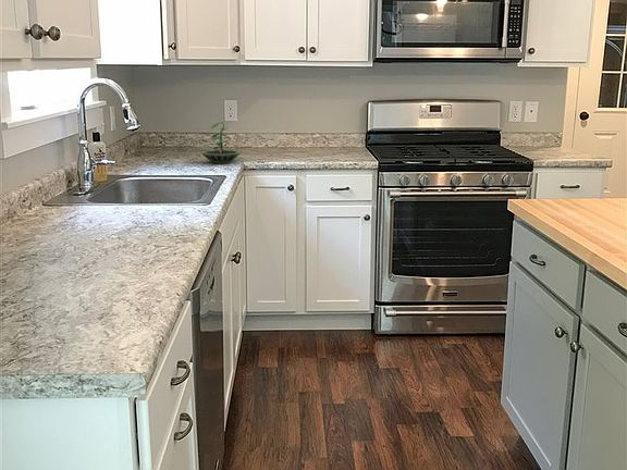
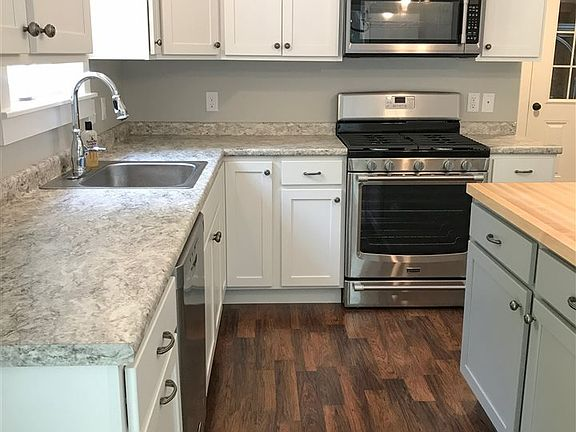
- terrarium [199,121,243,164]
